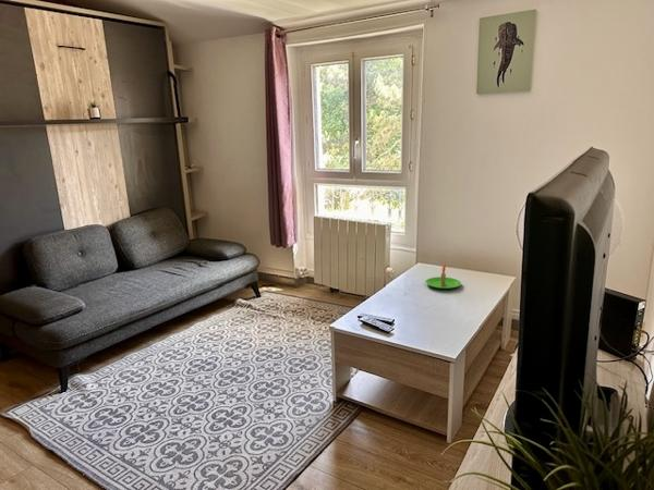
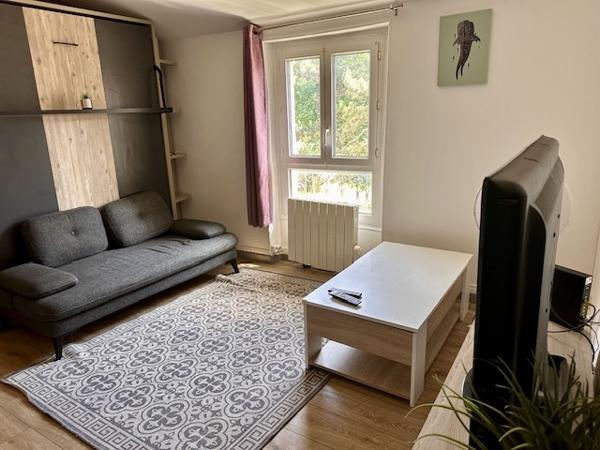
- candle [425,262,462,290]
